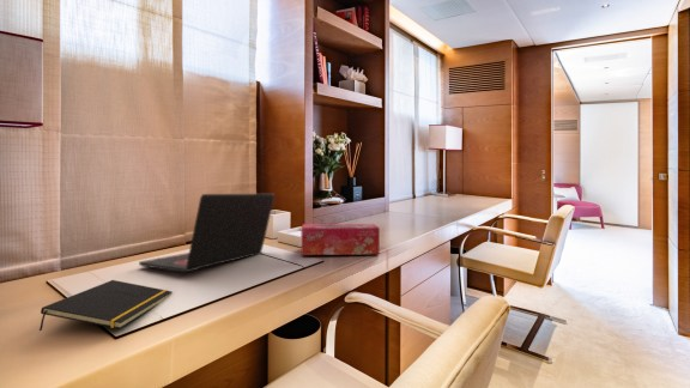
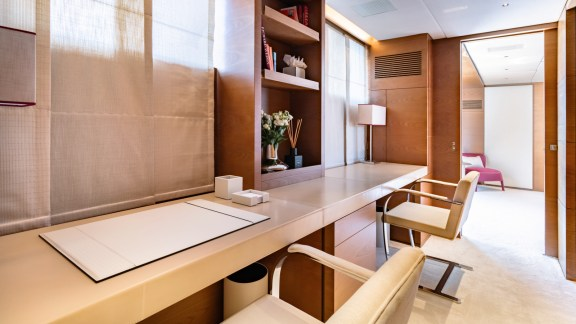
- laptop [138,193,276,274]
- notepad [38,279,174,332]
- tissue box [301,223,381,256]
